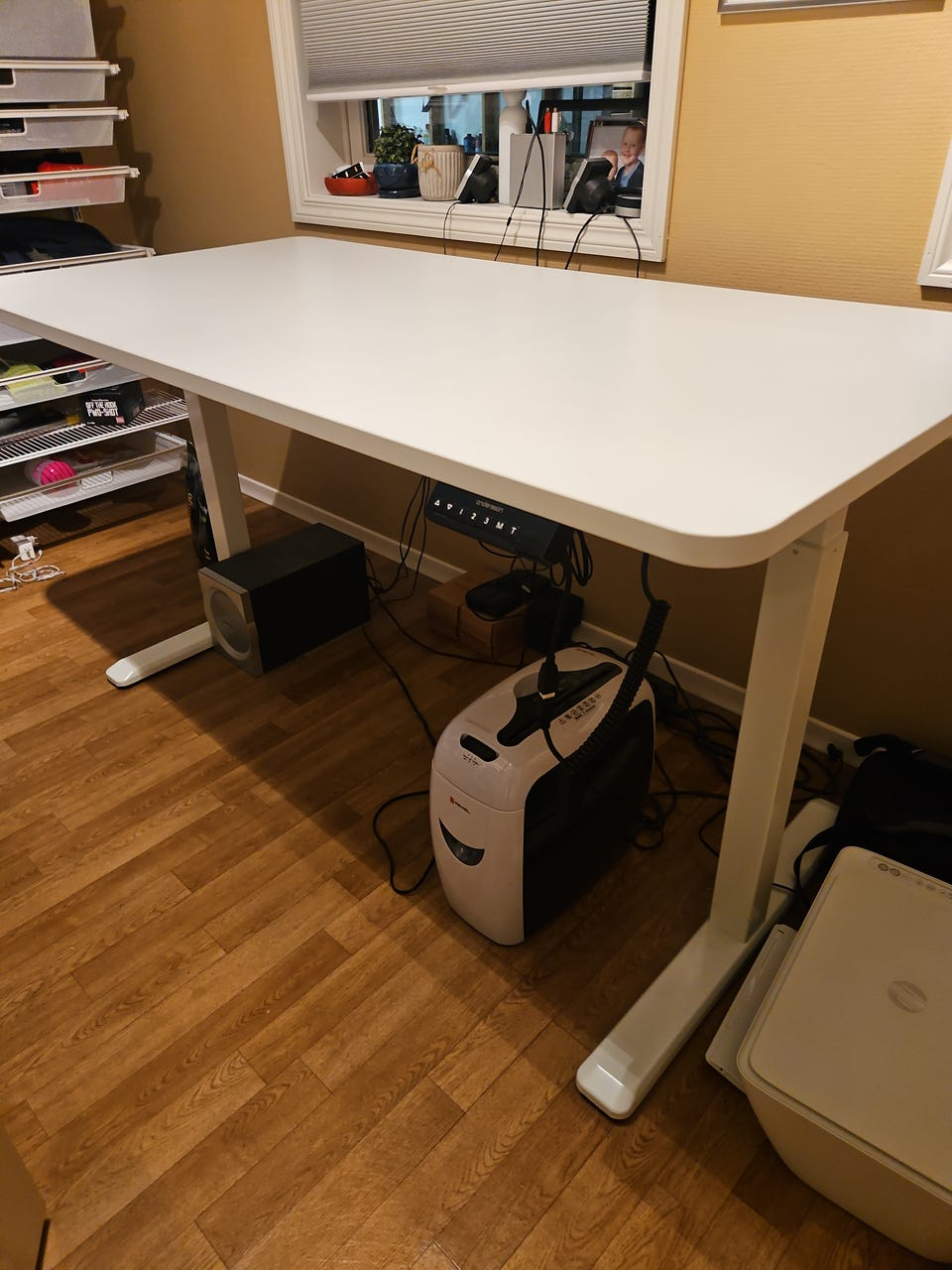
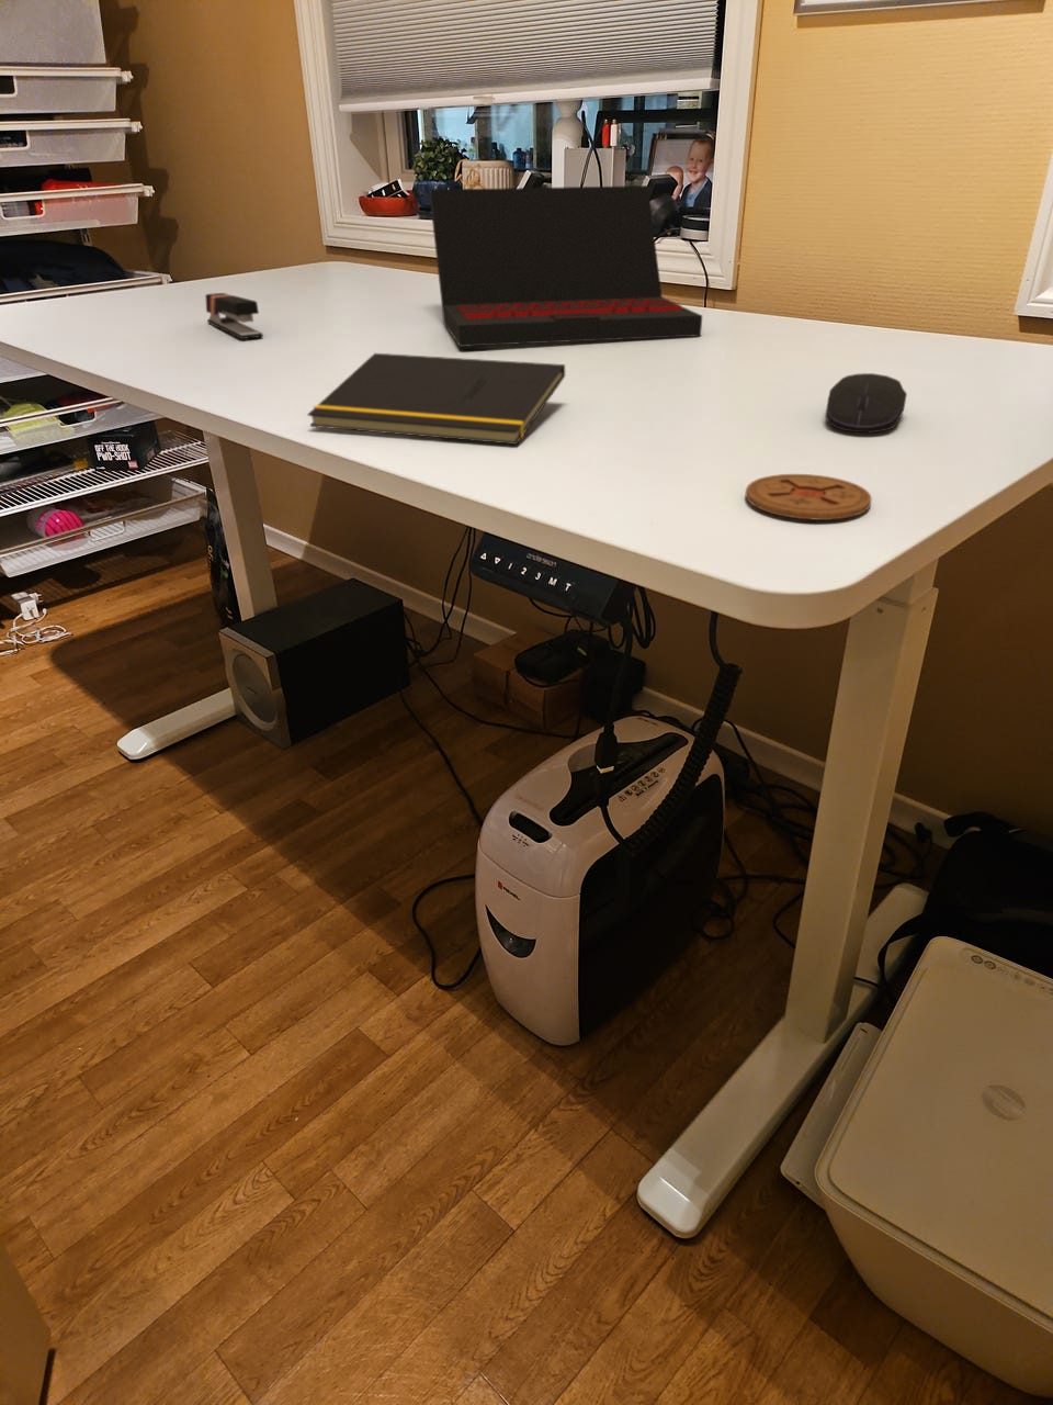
+ laptop [429,185,703,348]
+ stapler [204,292,264,341]
+ computer mouse [825,372,908,434]
+ notepad [306,352,566,446]
+ coaster [744,473,872,521]
